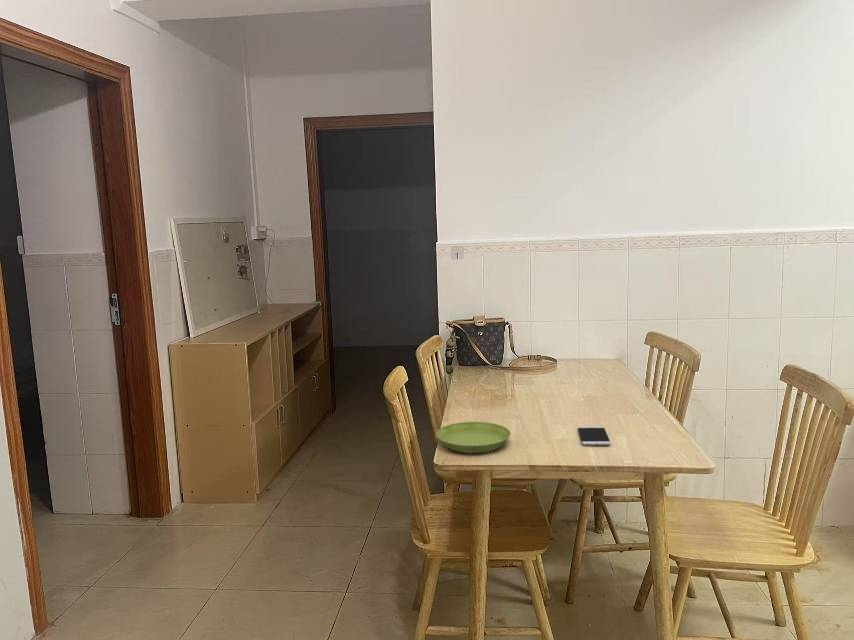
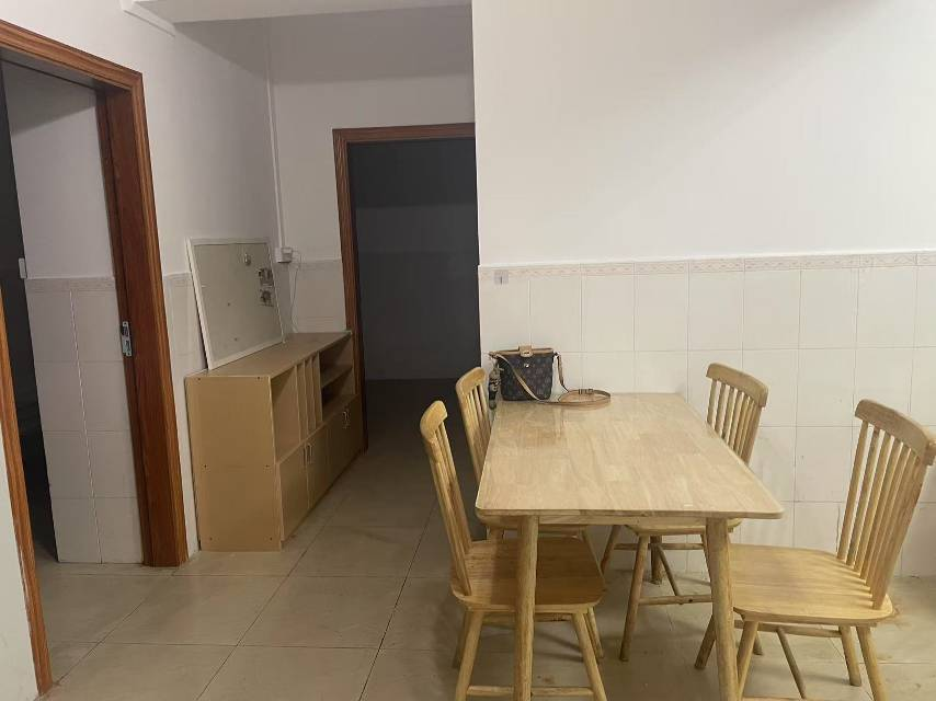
- smartphone [577,426,612,446]
- saucer [435,421,512,454]
